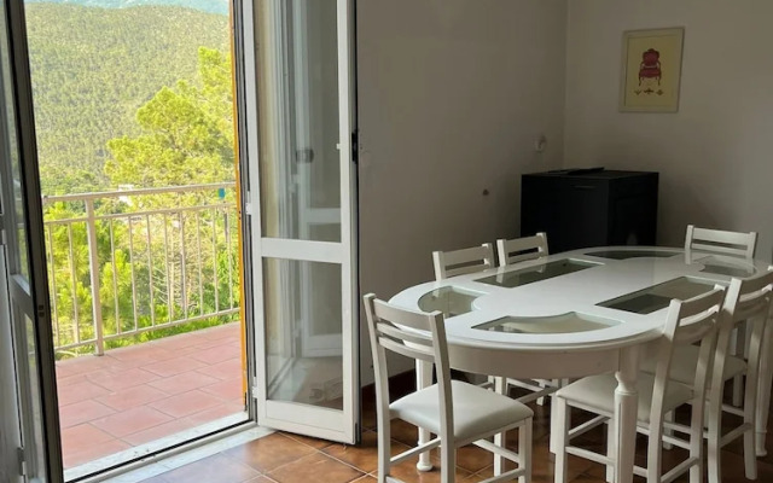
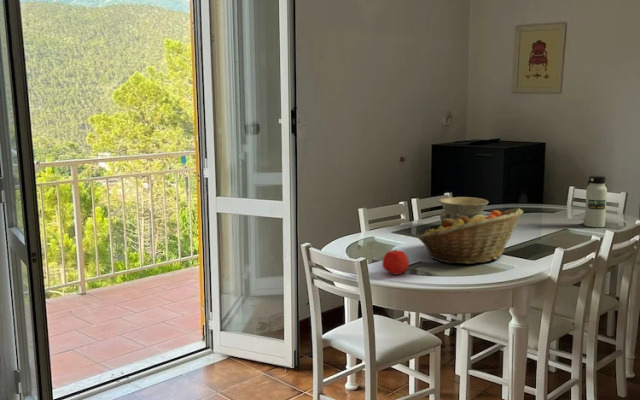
+ fruit basket [417,207,524,265]
+ apple [381,248,410,276]
+ bowl [438,196,489,222]
+ water bottle [583,175,608,228]
